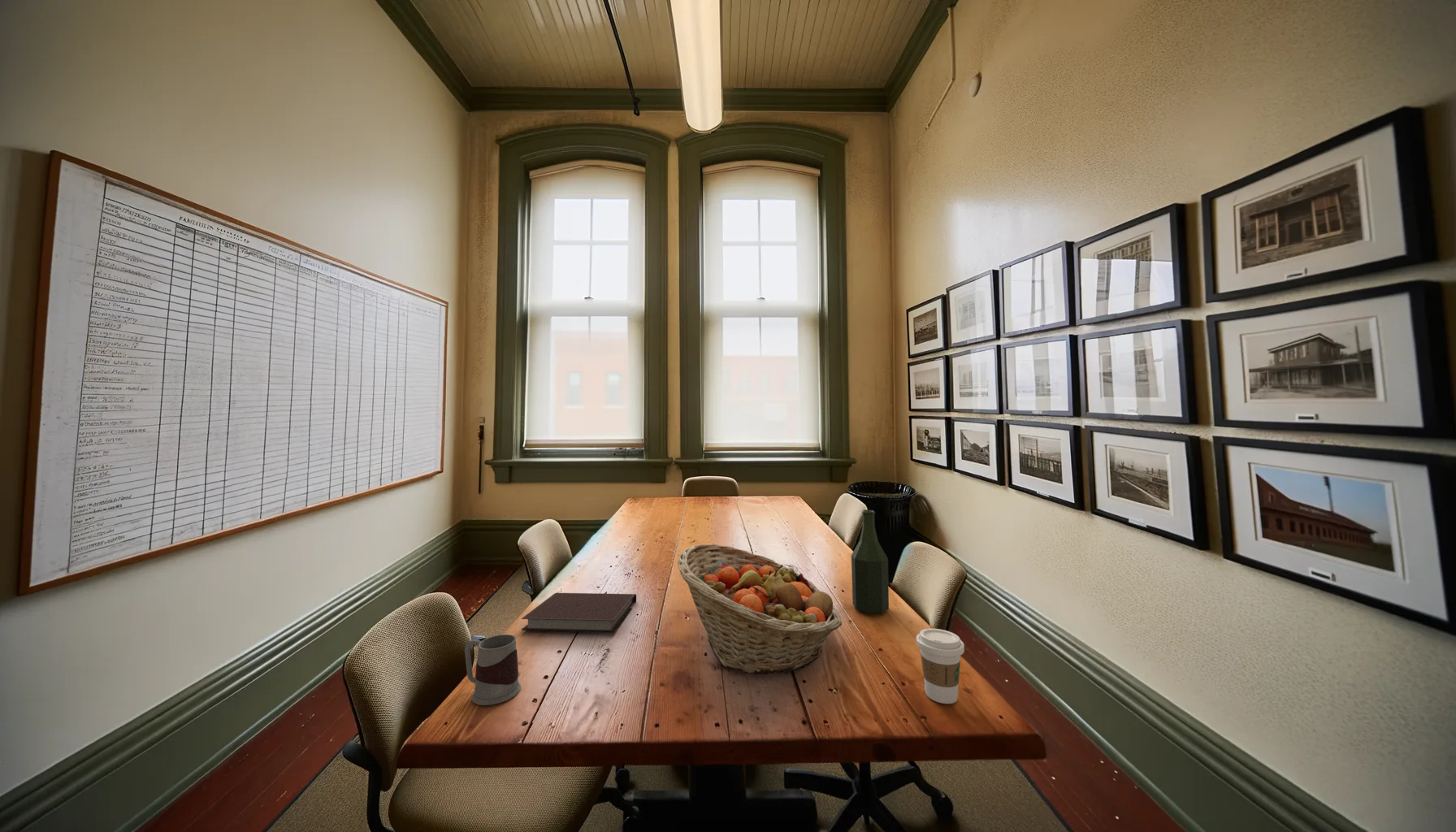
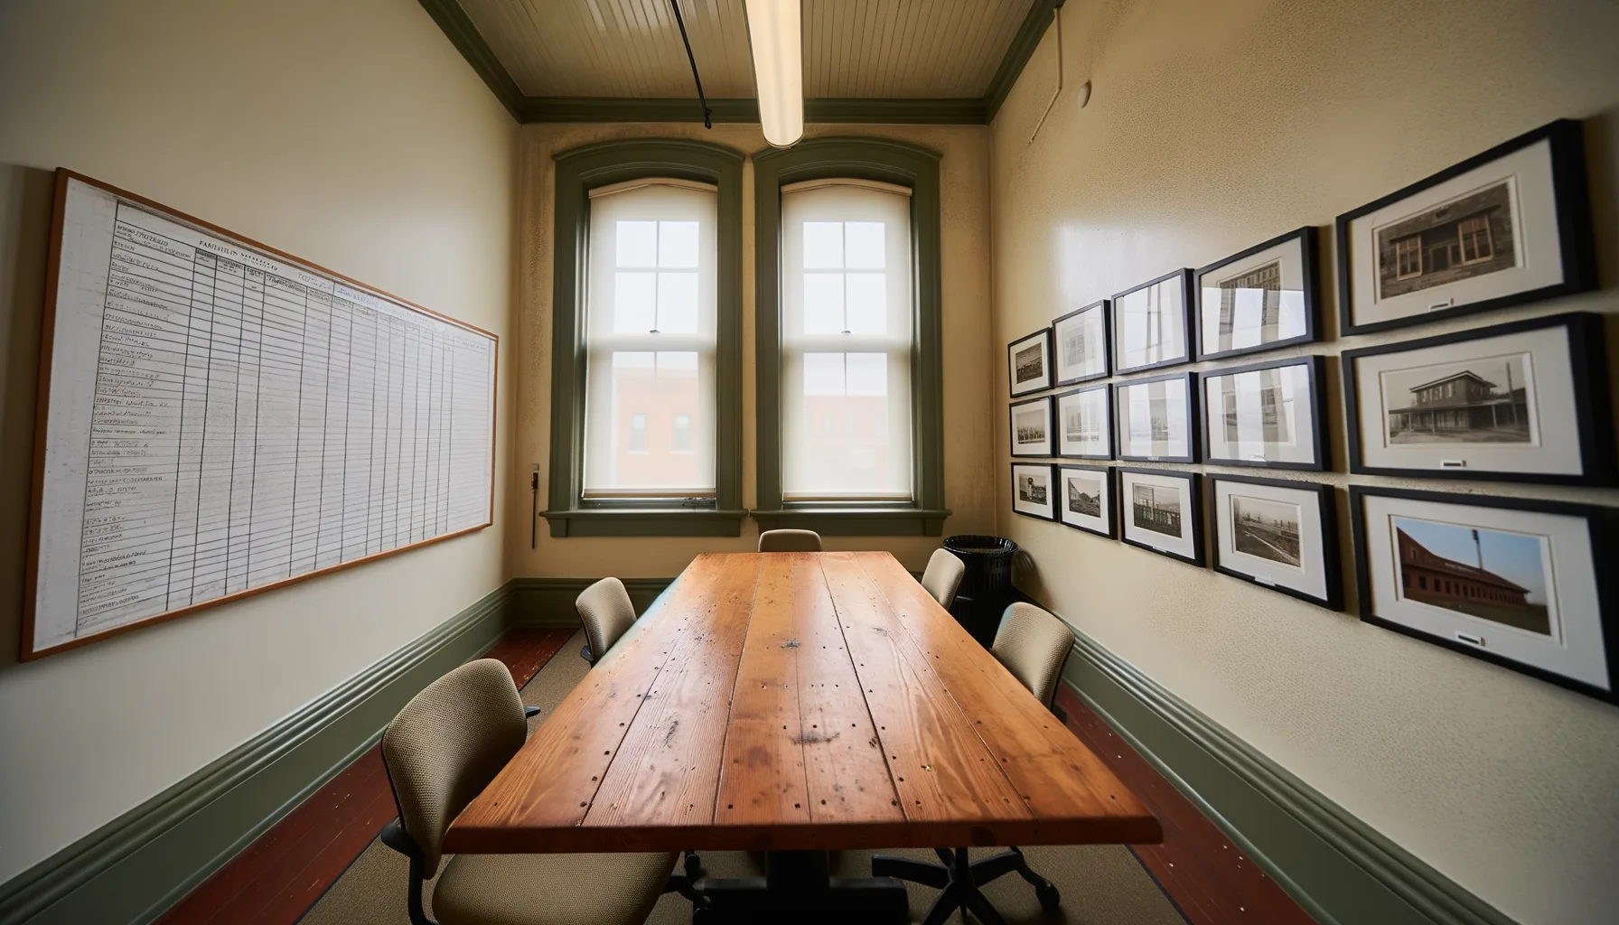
- mug [464,634,522,706]
- notebook [521,592,637,633]
- bottle [851,509,890,614]
- fruit basket [677,544,843,675]
- coffee cup [916,628,965,704]
